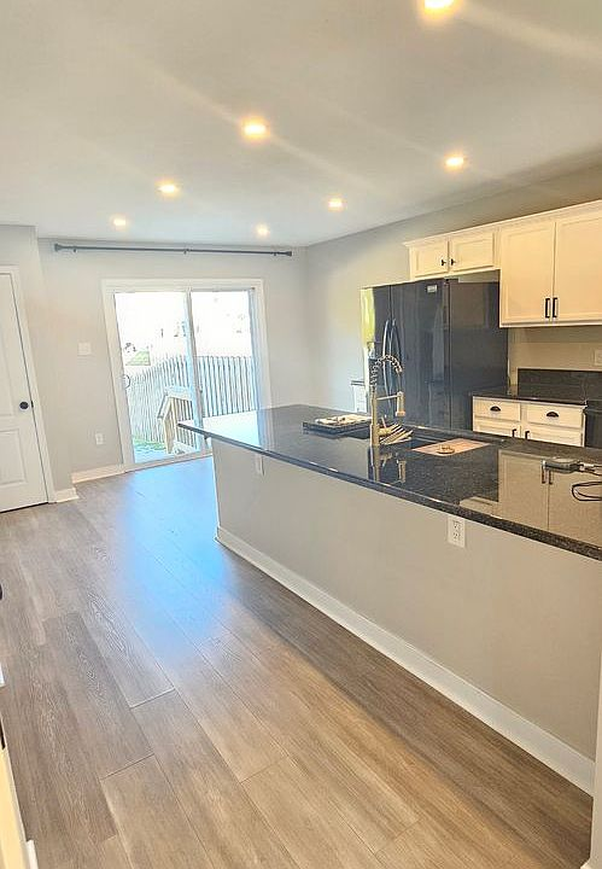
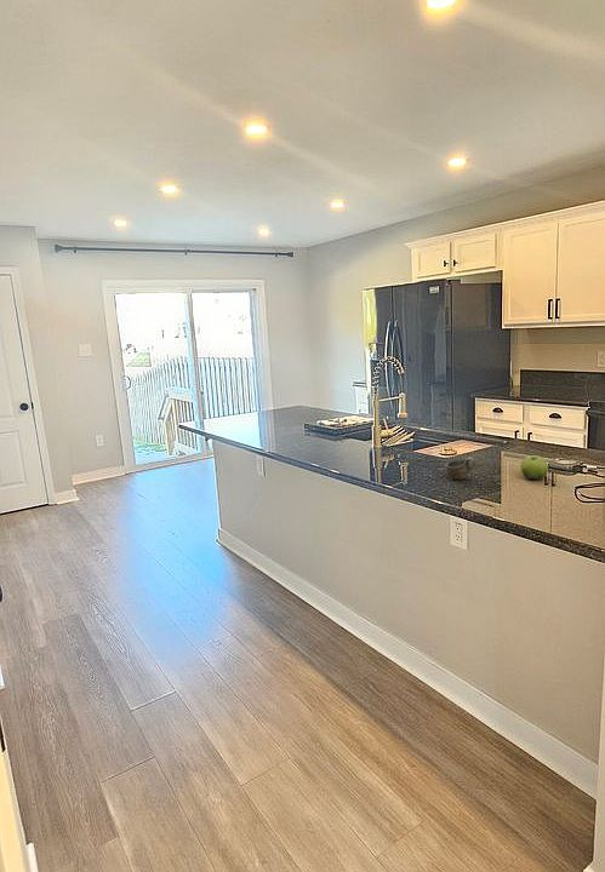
+ cup [444,455,476,481]
+ fruit [519,454,549,481]
